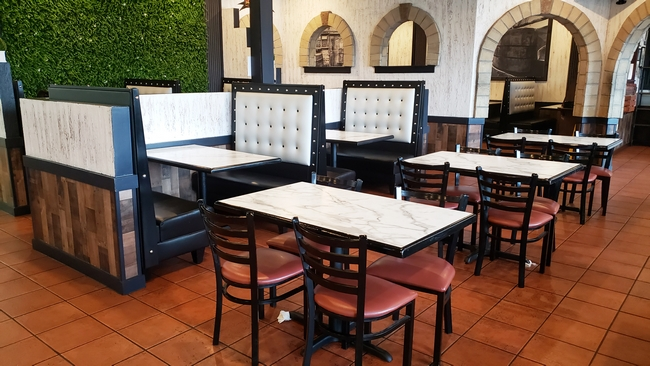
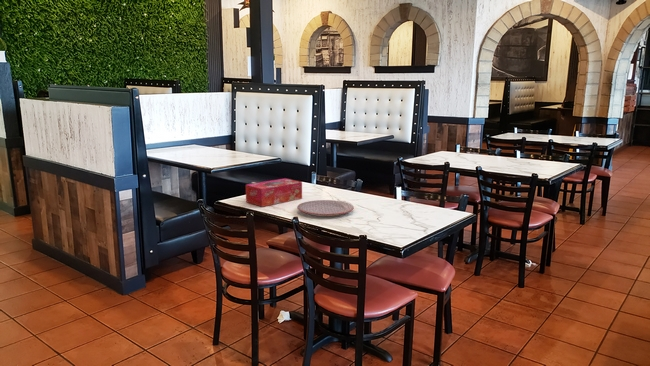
+ tissue box [245,177,303,208]
+ plate [296,199,355,217]
